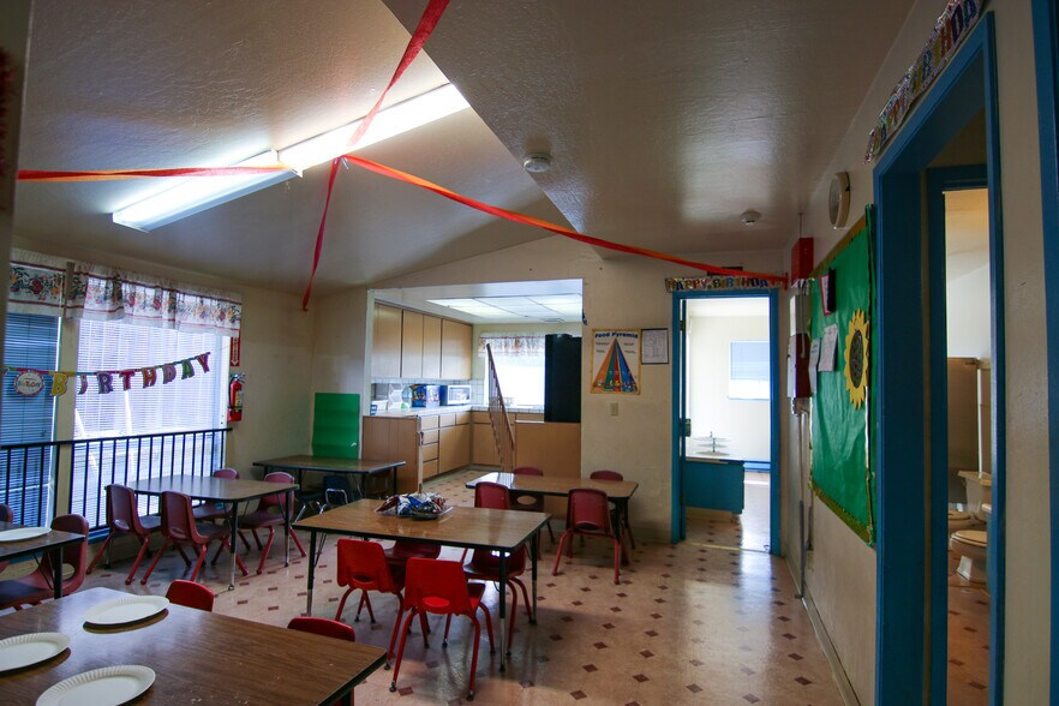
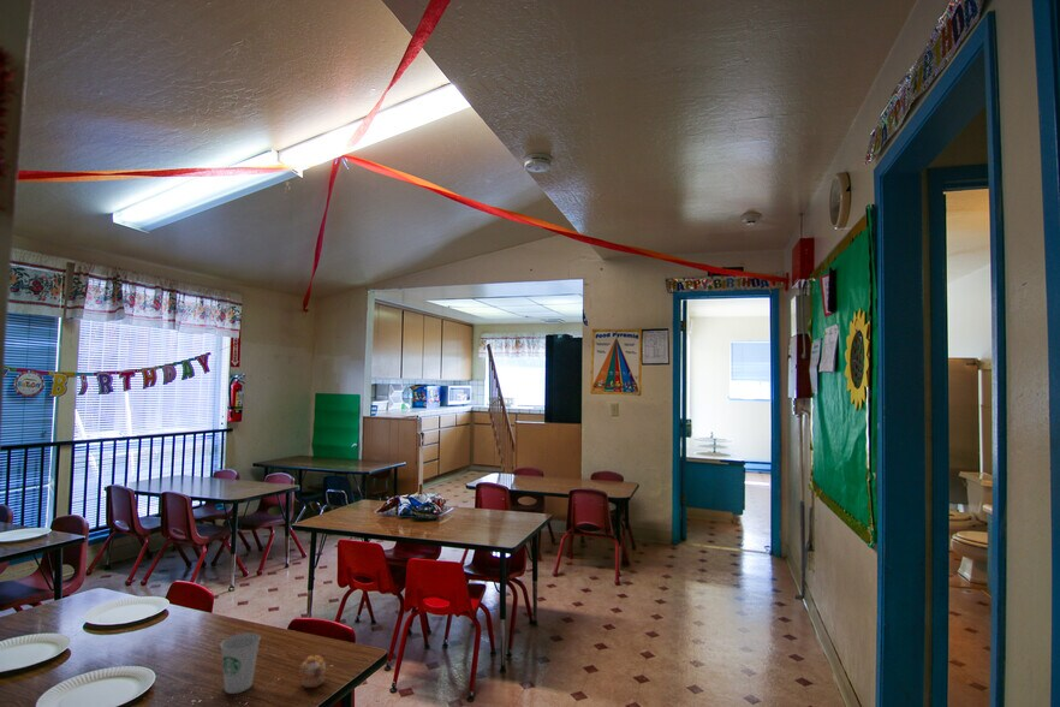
+ cupcake [299,654,327,689]
+ paper cup [219,631,262,695]
